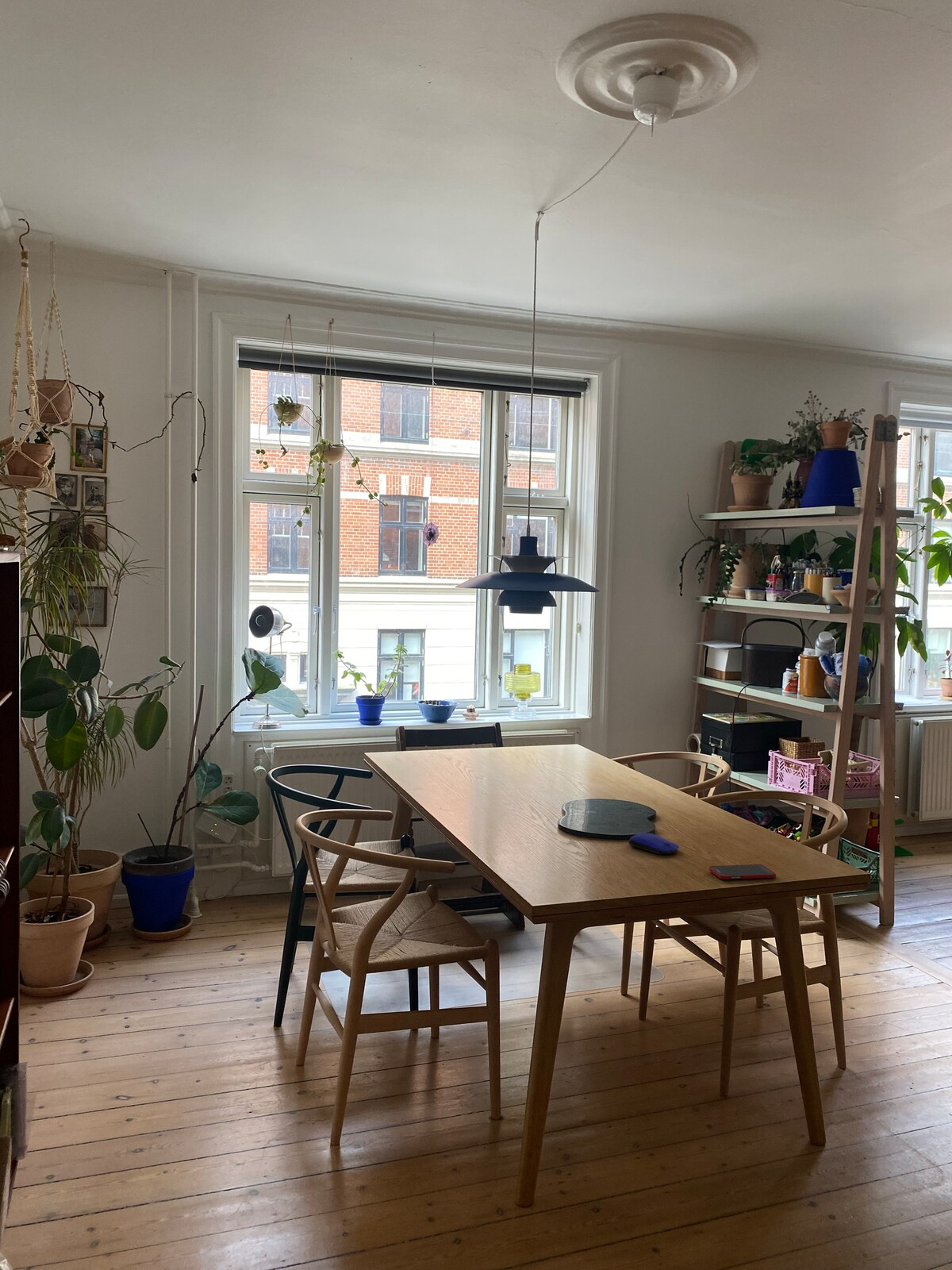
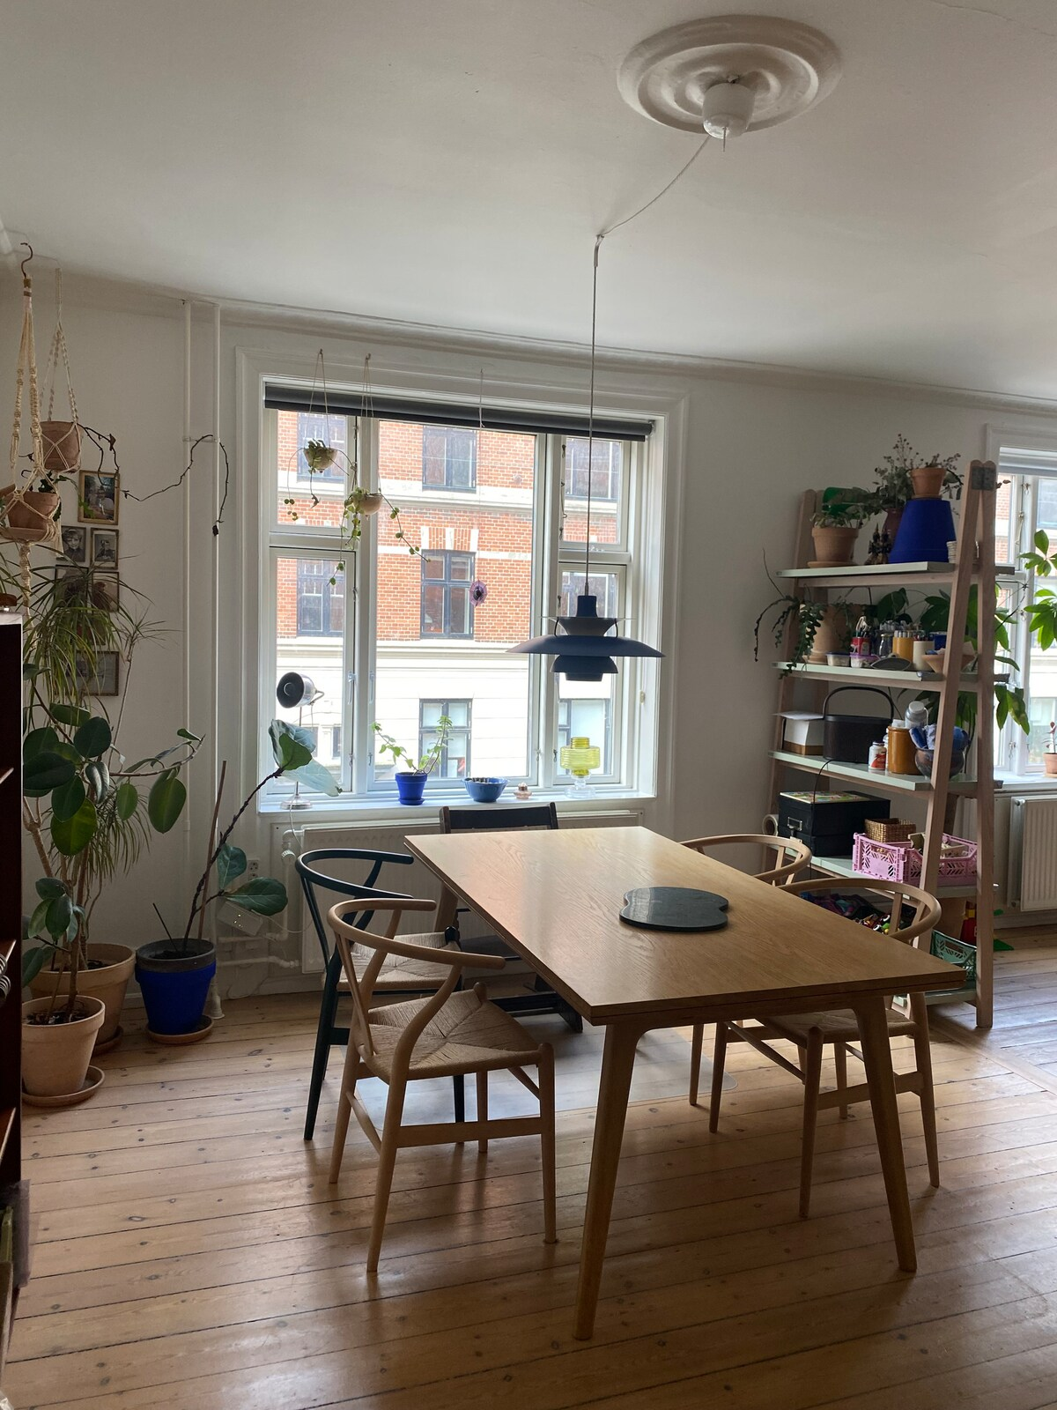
- computer mouse [628,832,681,855]
- cell phone [708,864,777,880]
